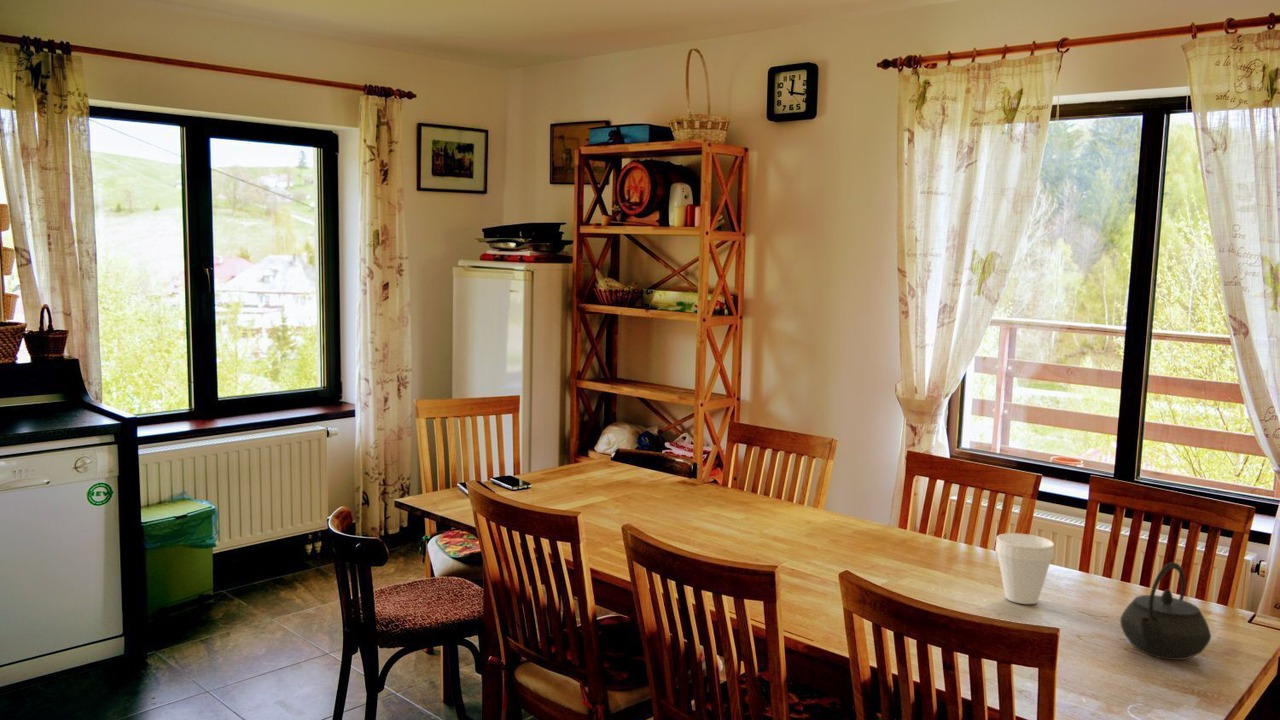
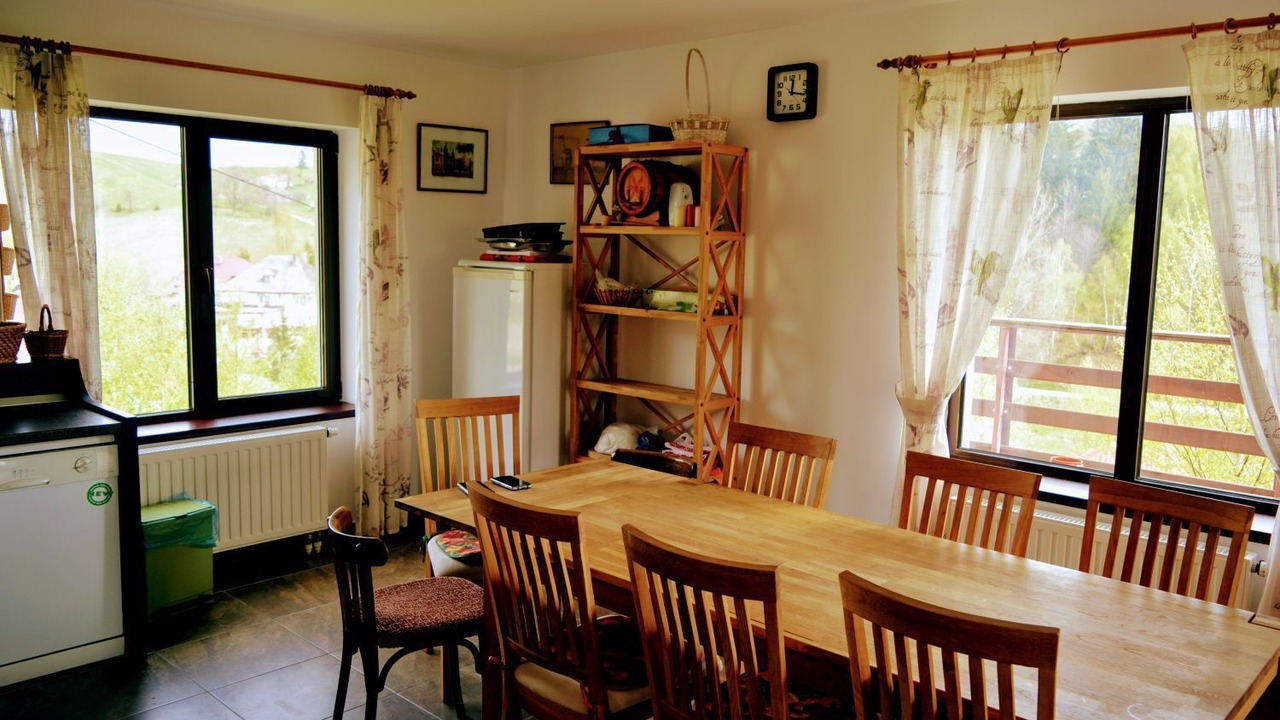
- kettle [1119,561,1212,661]
- cup [994,532,1055,605]
